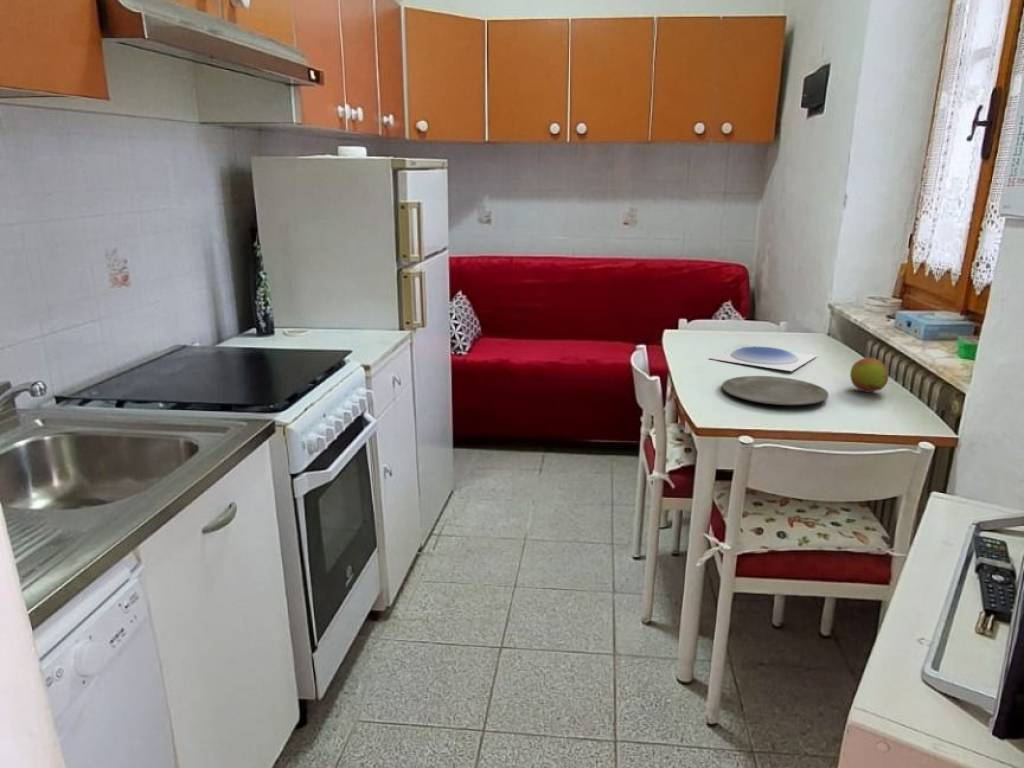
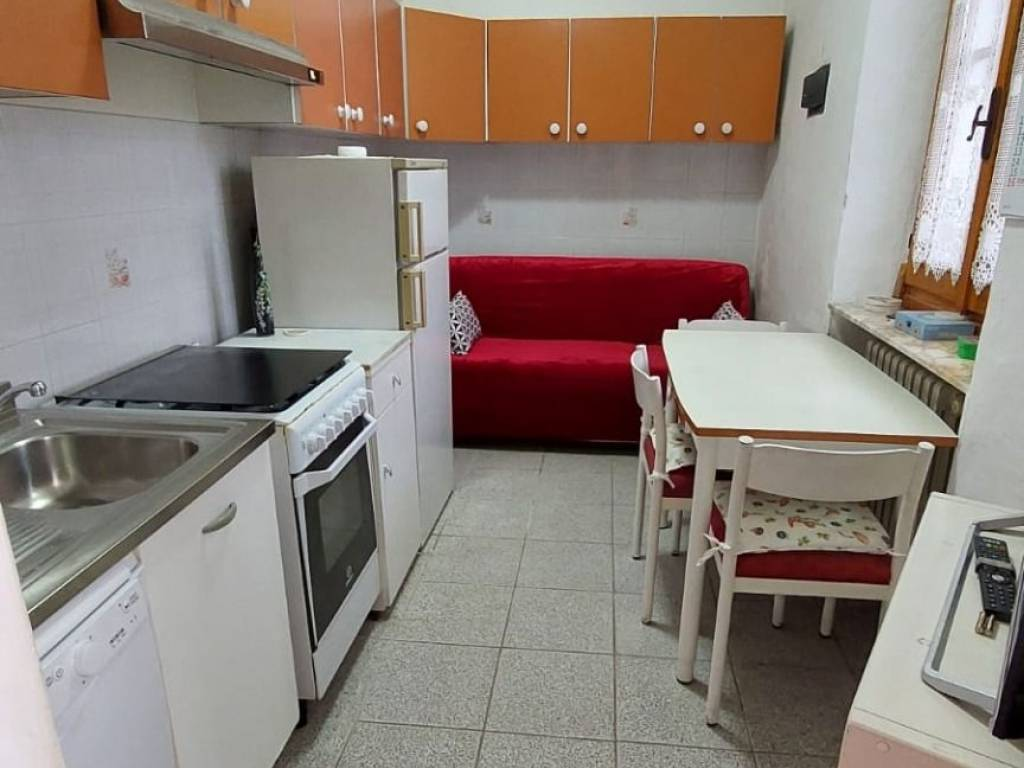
- plate [721,375,829,406]
- fruit [849,357,889,393]
- plate [708,346,818,372]
